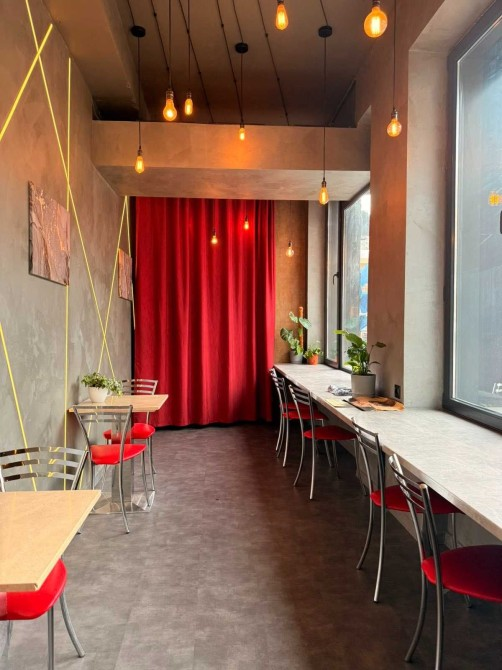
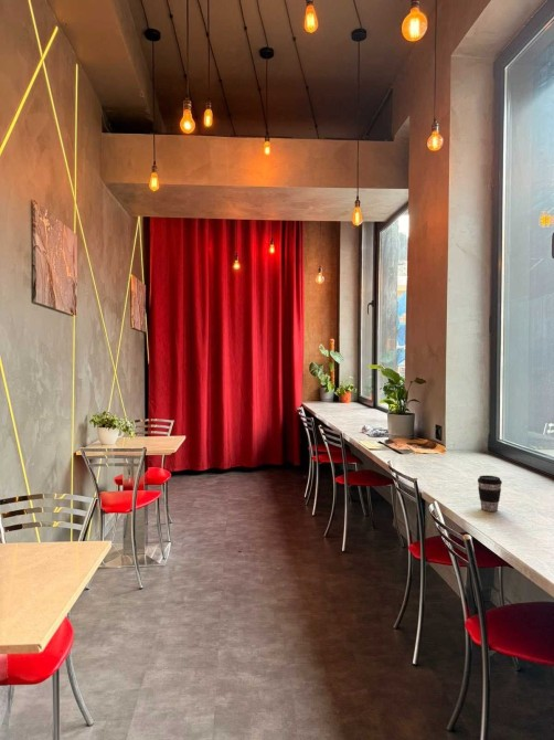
+ coffee cup [477,475,503,512]
